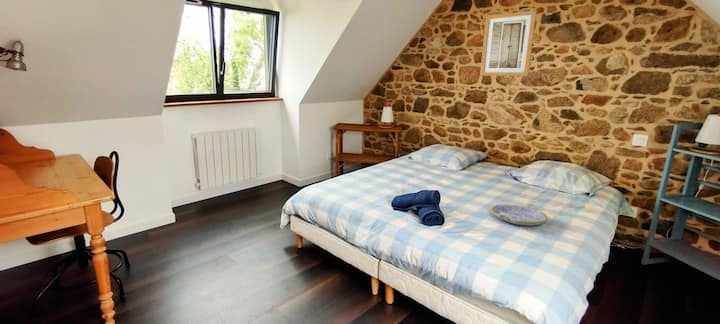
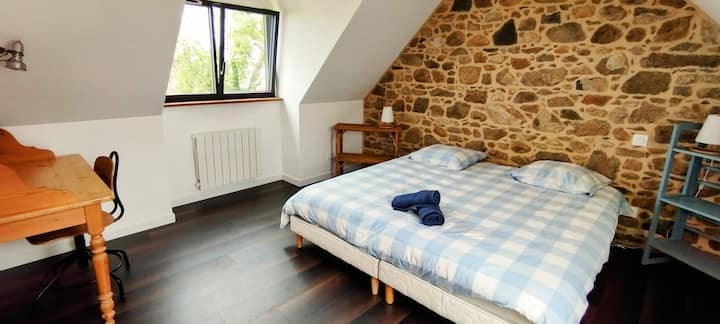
- serving tray [491,203,549,227]
- wall art [479,9,538,77]
